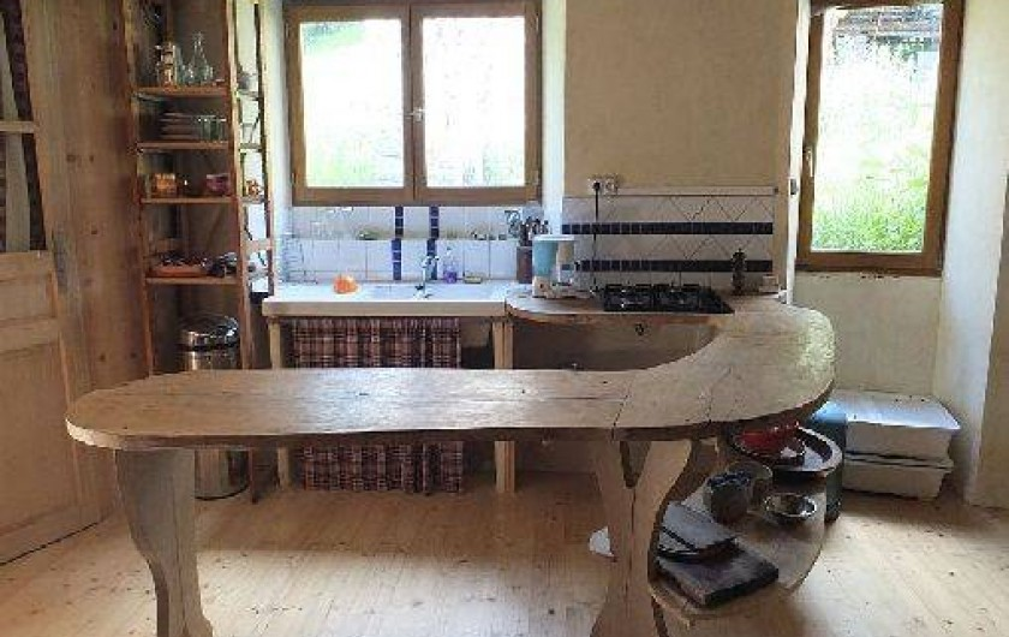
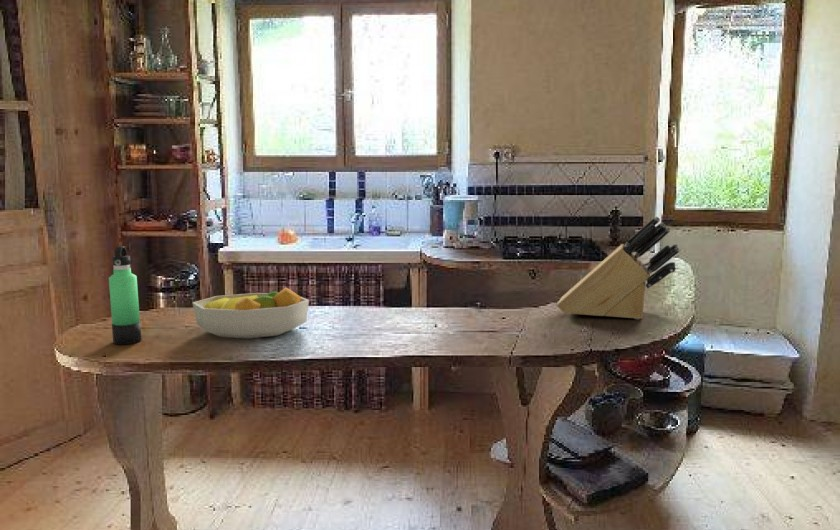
+ fruit bowl [192,286,310,340]
+ thermos bottle [108,245,143,345]
+ knife block [556,216,681,320]
